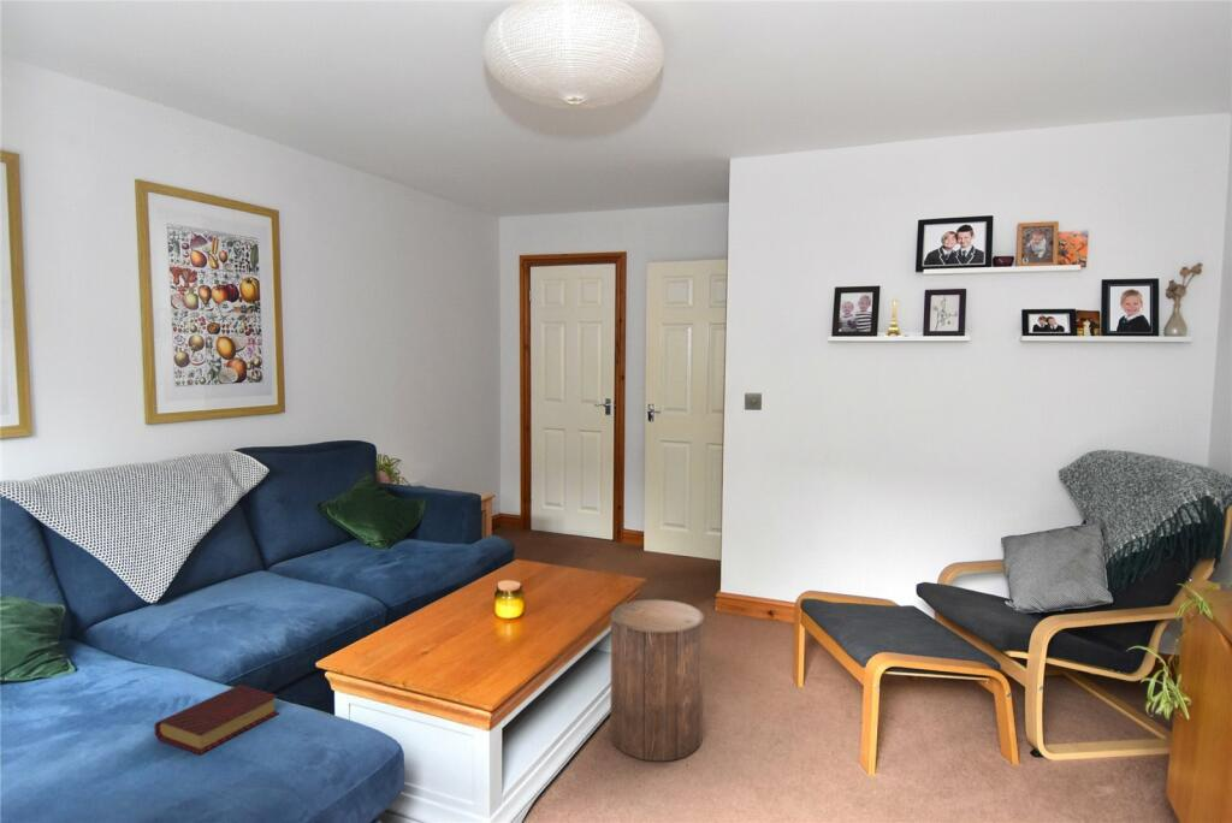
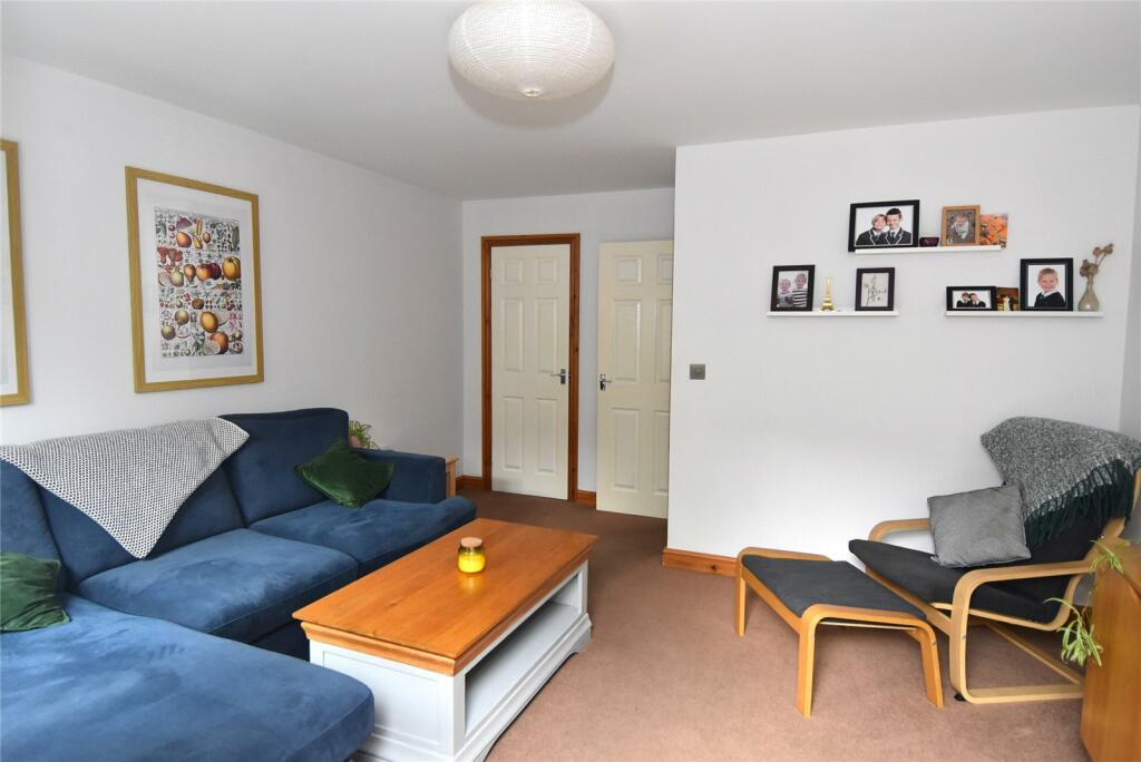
- book [154,683,280,756]
- stool [609,598,705,763]
